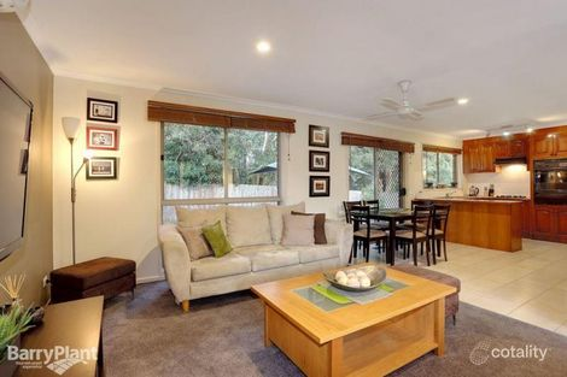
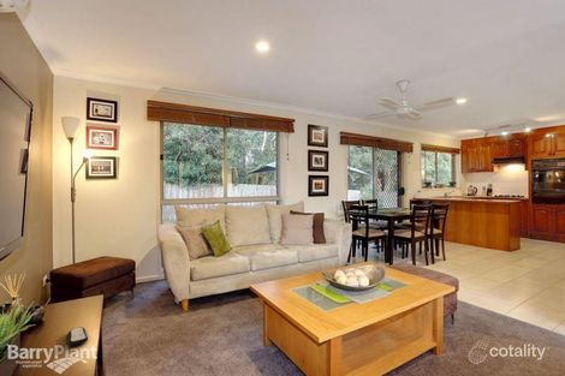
+ remote control [67,326,89,347]
